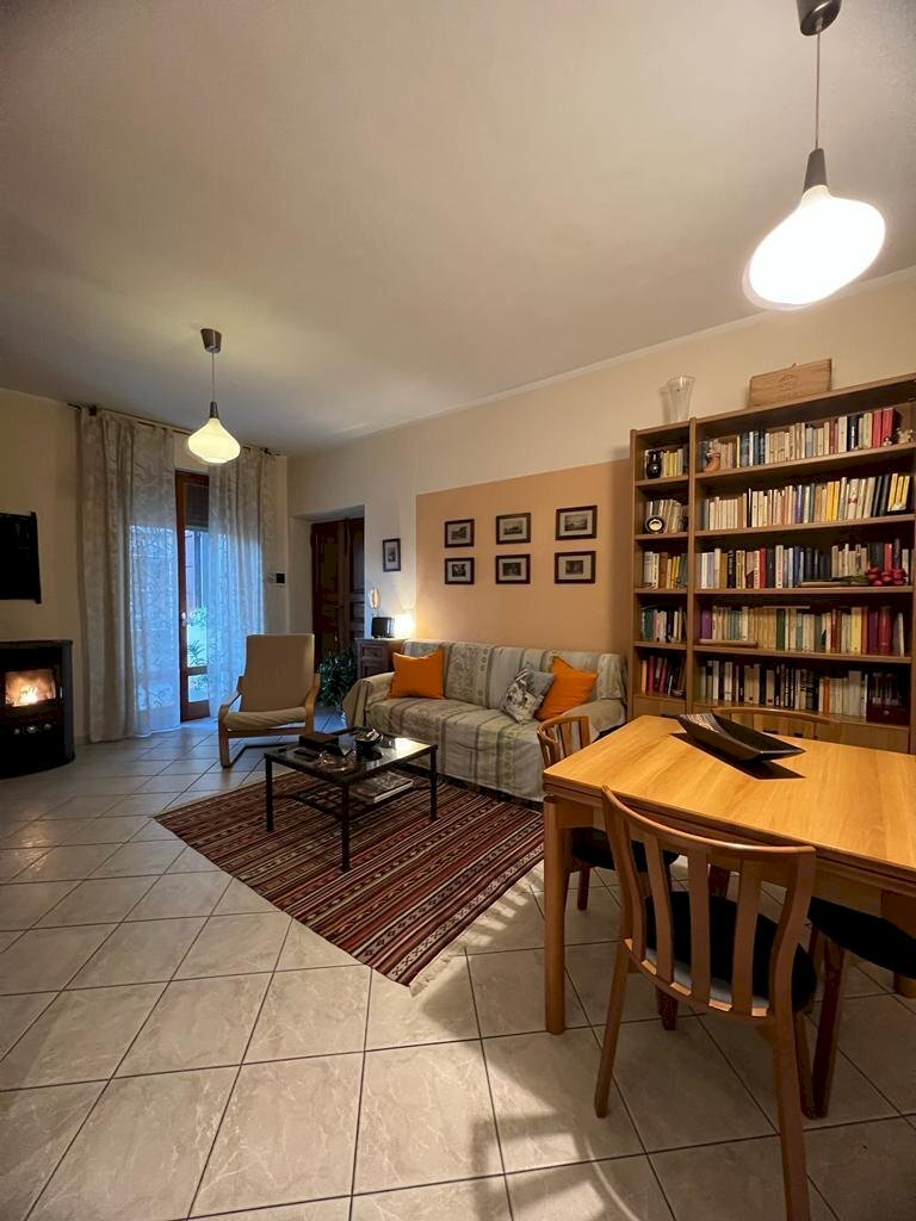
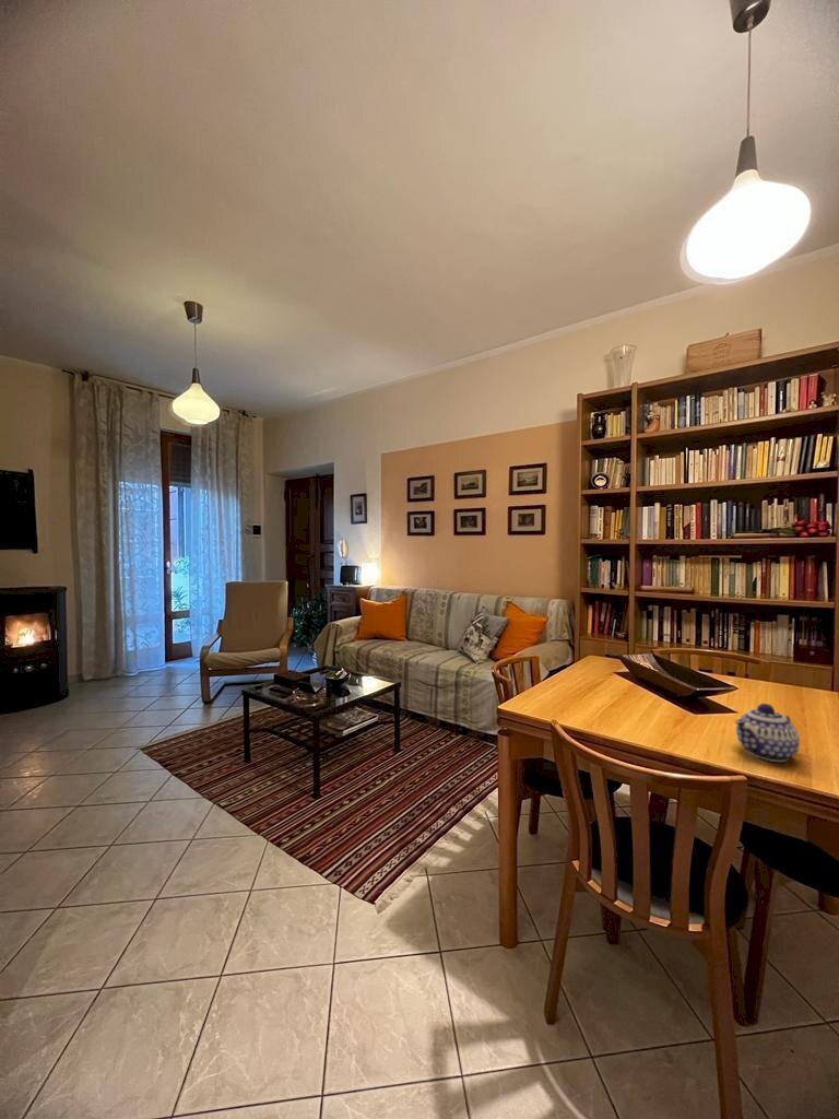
+ teapot [734,703,801,763]
